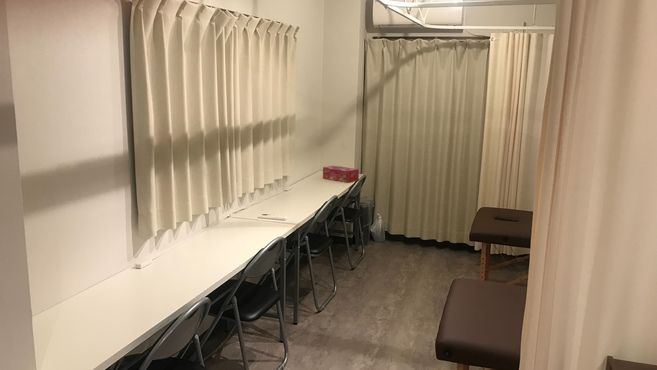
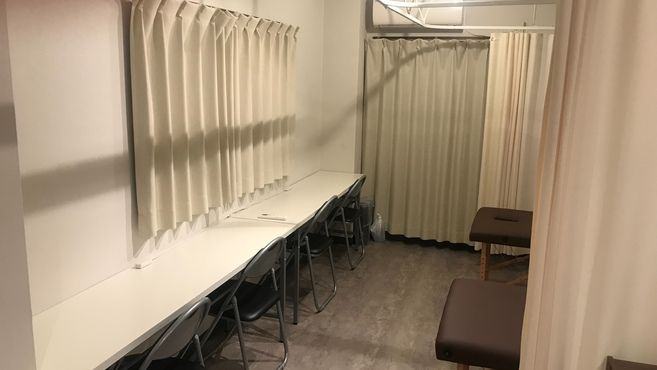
- tissue box [322,165,360,183]
